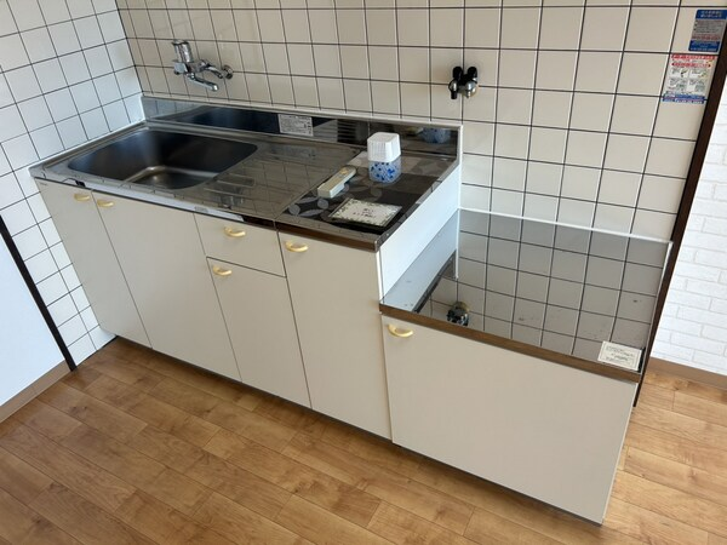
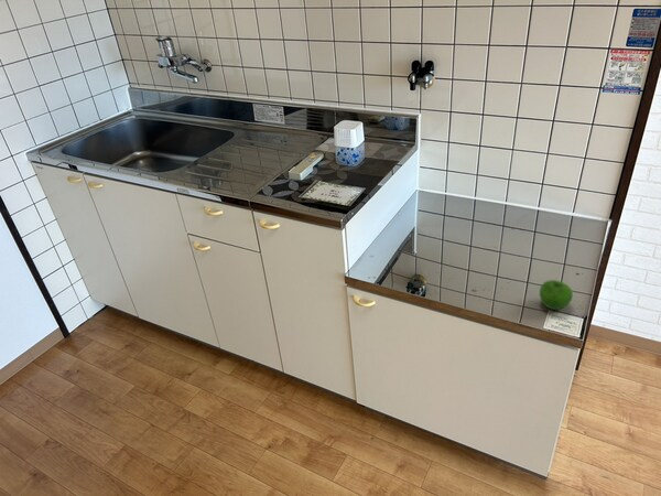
+ apple [539,279,574,311]
